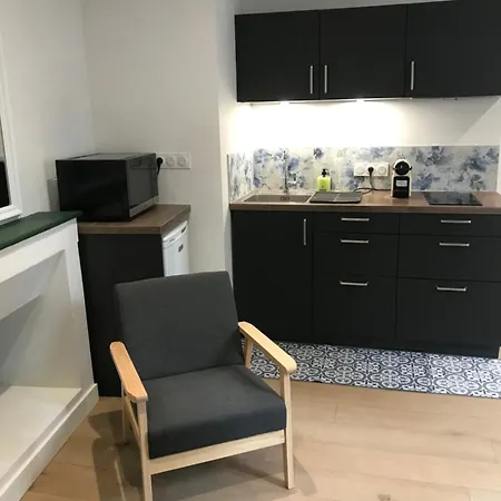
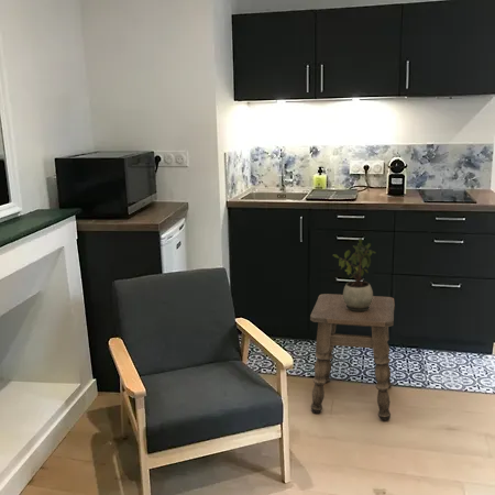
+ potted plant [332,238,376,311]
+ side table [309,293,396,421]
